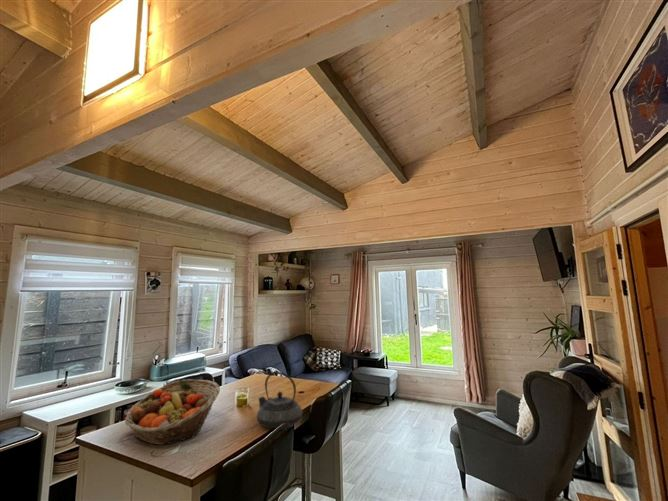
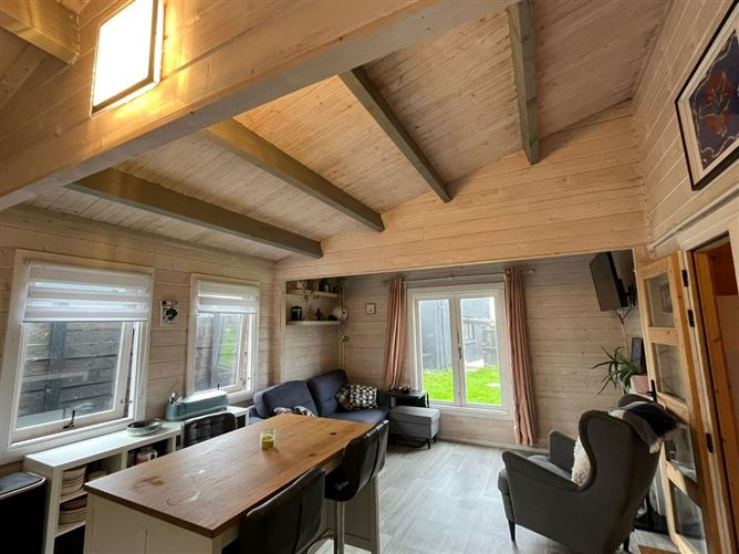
- fruit basket [124,378,221,446]
- teapot [256,371,303,429]
